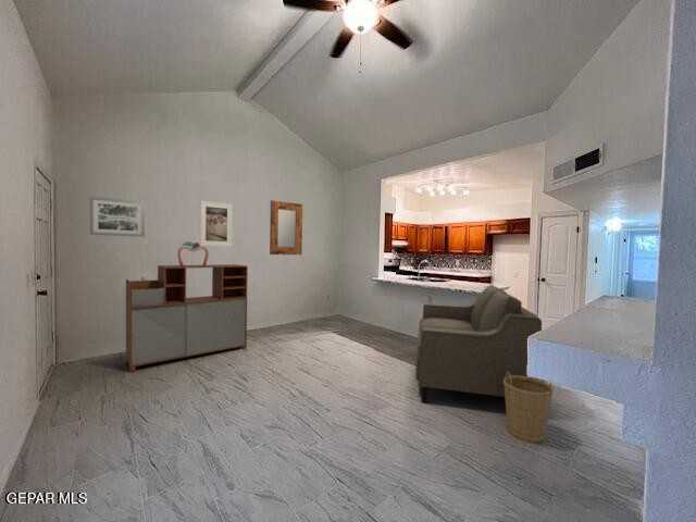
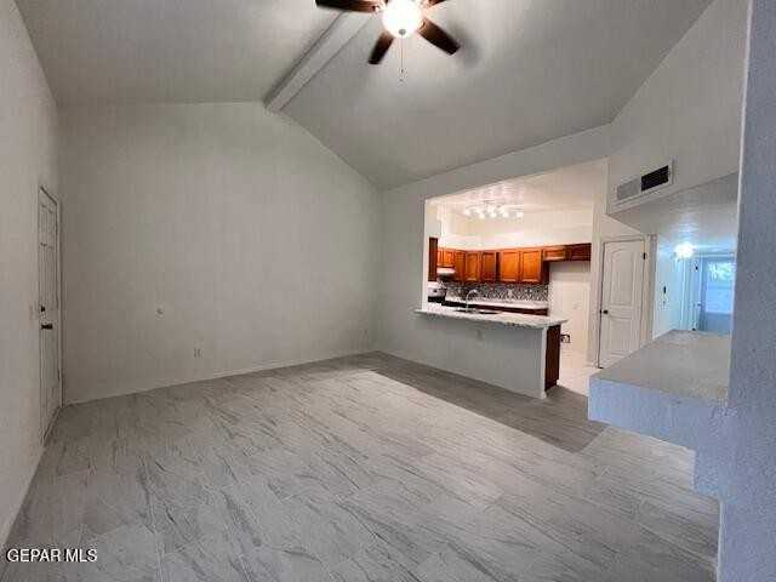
- wall art [89,196,146,238]
- home mirror [269,199,303,256]
- decorative sculpture [177,240,210,266]
- basket [504,372,554,444]
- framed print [199,200,234,248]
- storage cabinet [125,263,249,372]
- sofa [414,284,543,403]
